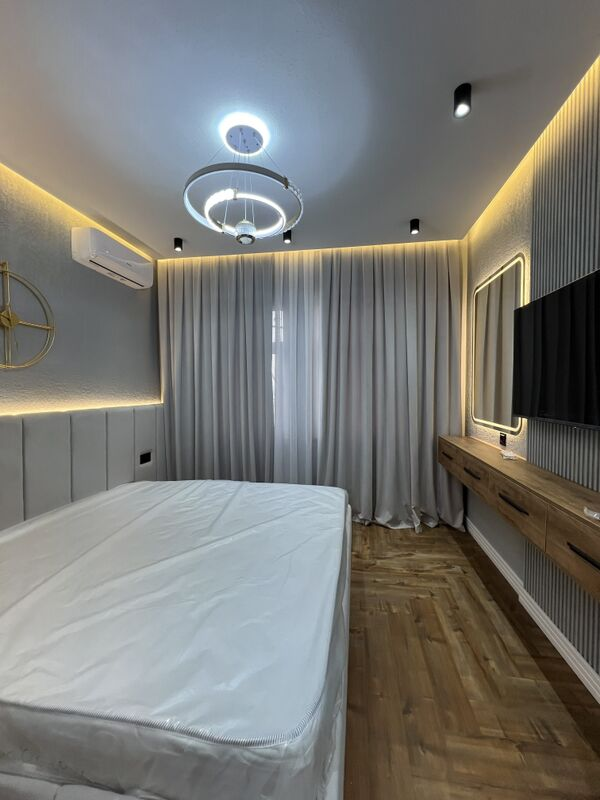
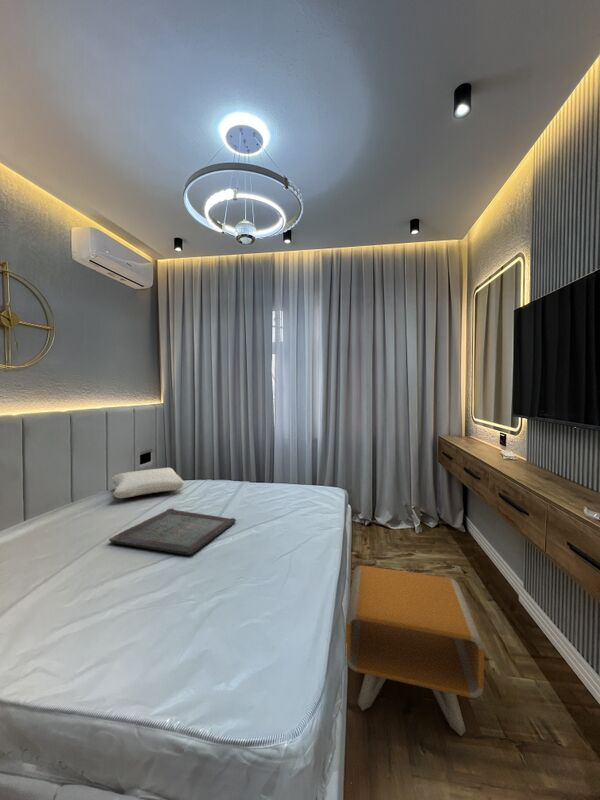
+ serving tray [108,507,237,556]
+ nightstand [345,565,485,737]
+ pillow [111,467,185,499]
